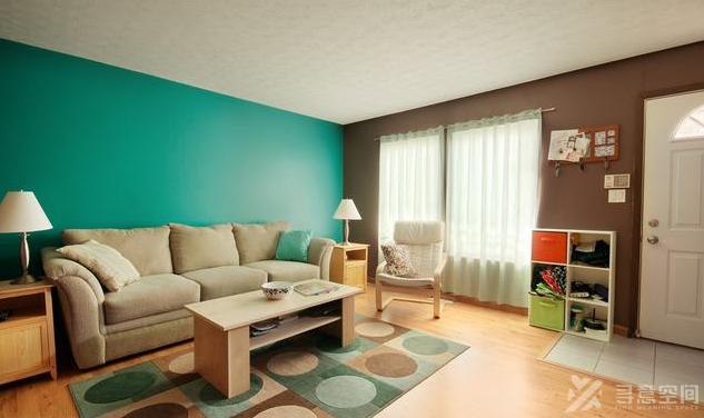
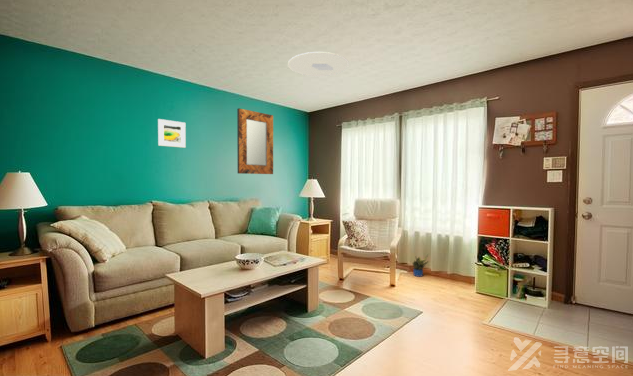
+ potted plant [411,253,430,278]
+ ceiling light [287,51,350,77]
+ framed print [157,118,187,149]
+ home mirror [236,107,274,175]
